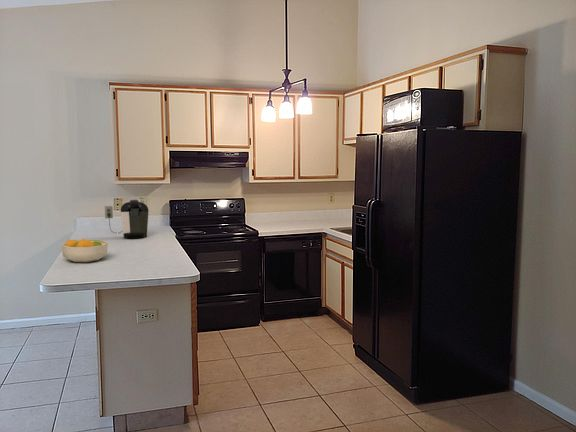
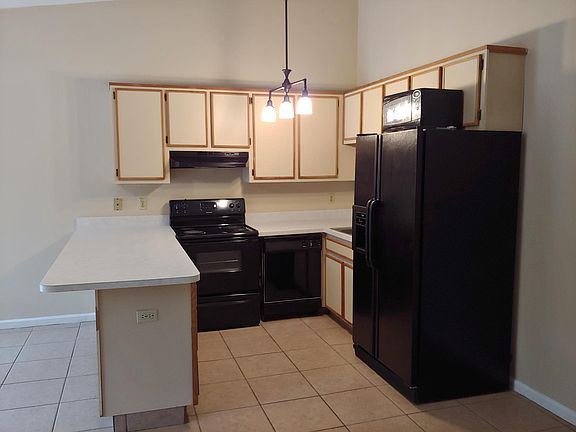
- fruit bowl [60,238,109,263]
- coffee maker [104,199,150,240]
